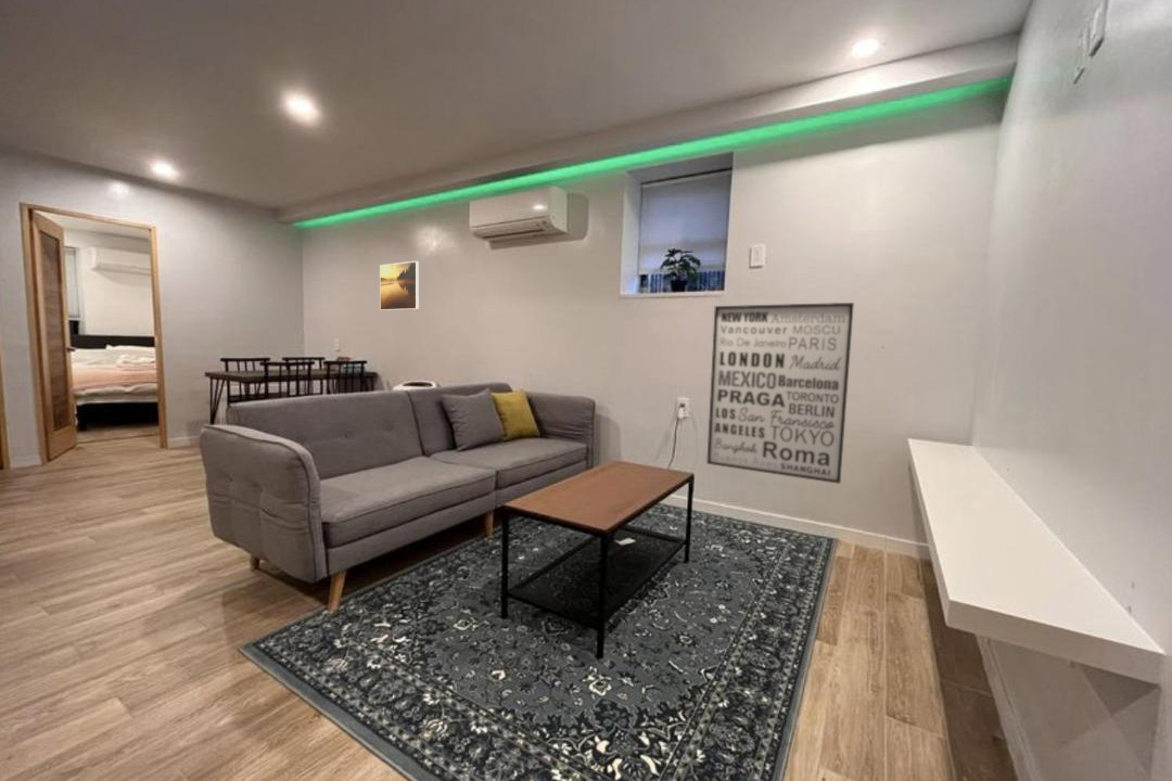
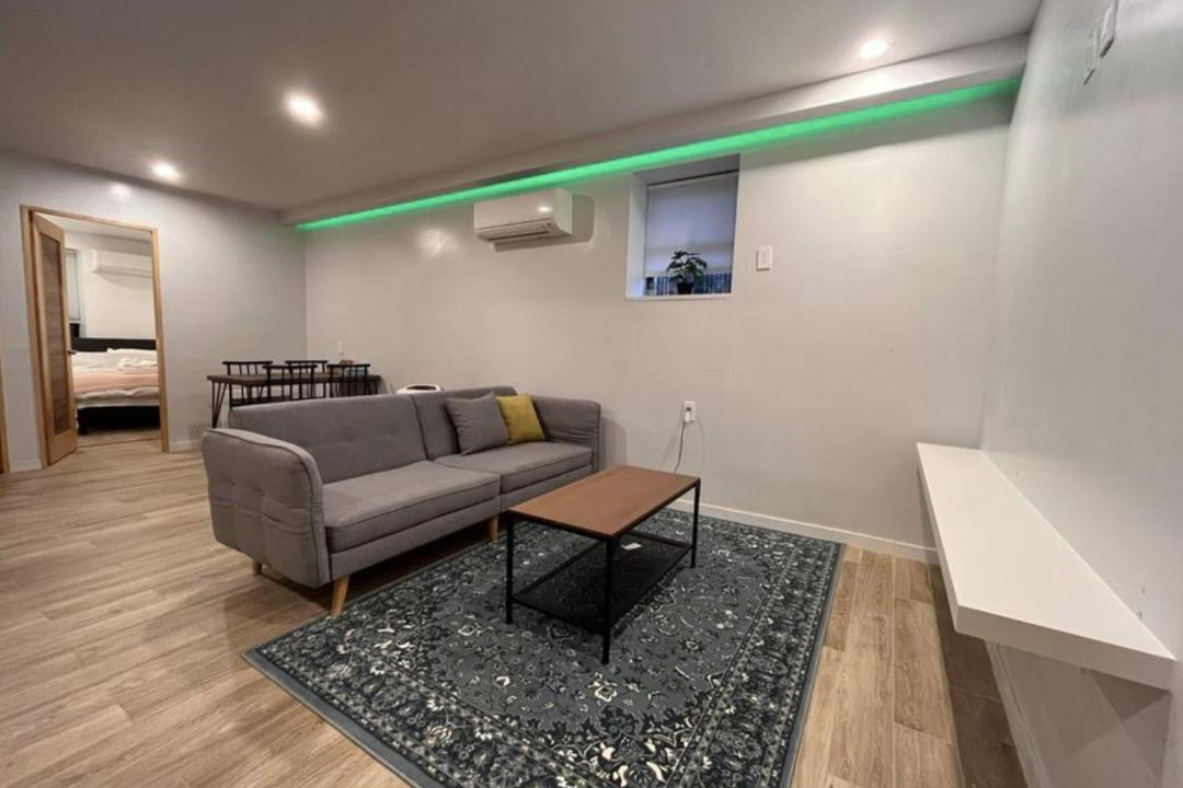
- wall art [705,302,855,485]
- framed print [379,260,420,311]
